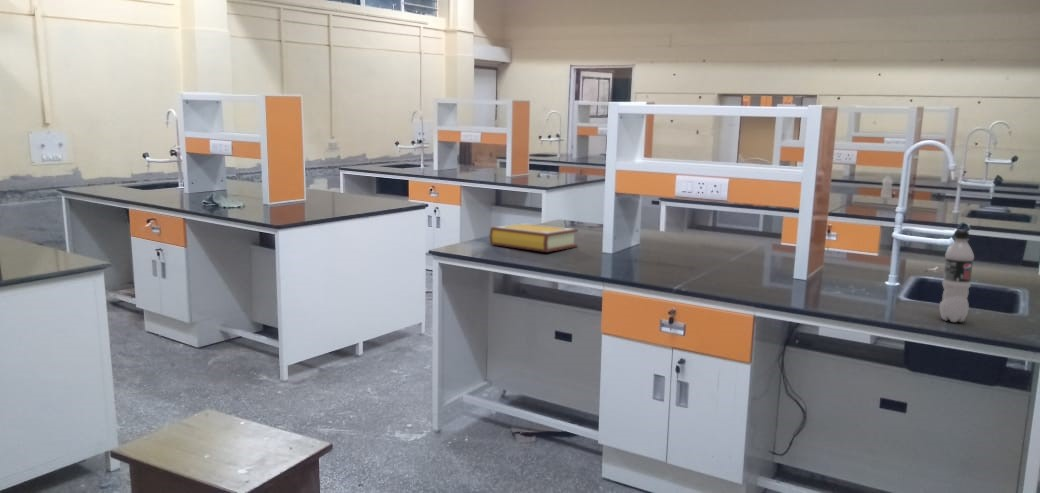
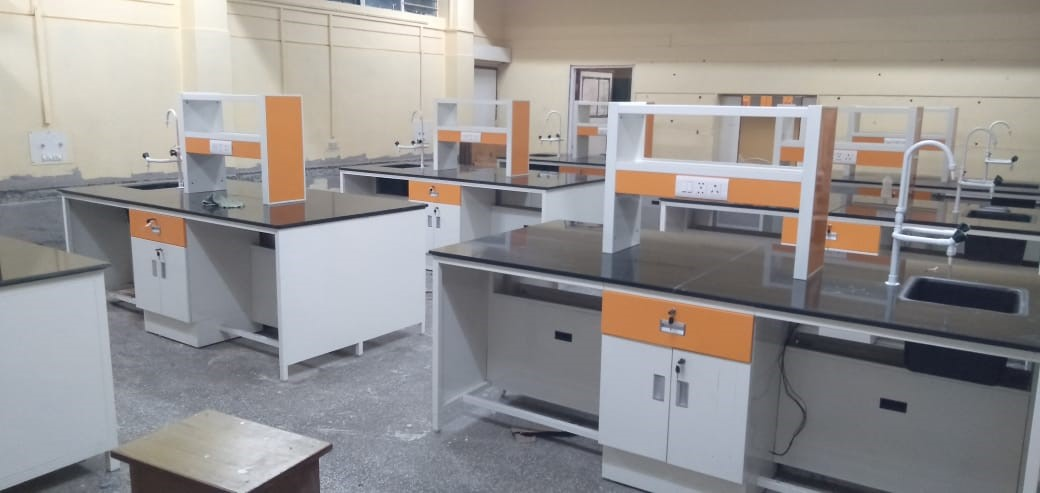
- book [489,222,579,253]
- beverage bottle [939,229,975,323]
